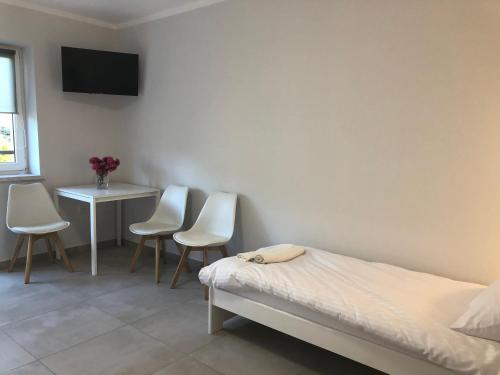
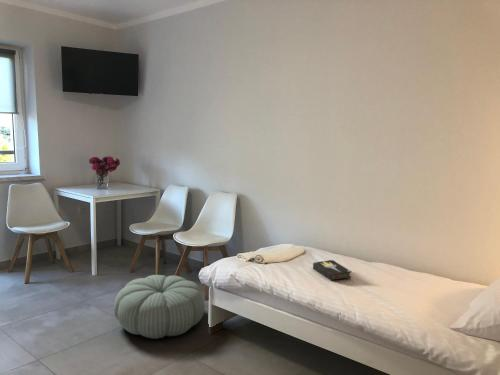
+ pouf [113,274,206,340]
+ hardback book [312,259,353,282]
